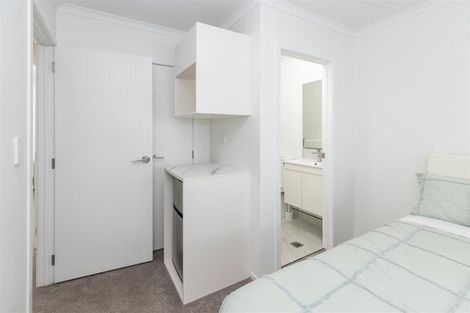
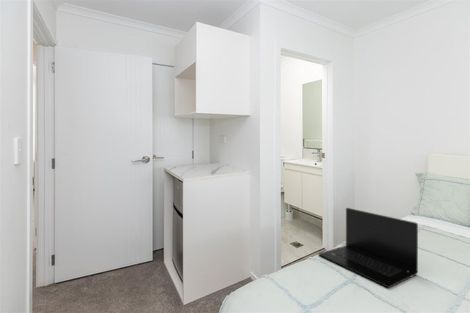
+ laptop [318,207,419,289]
